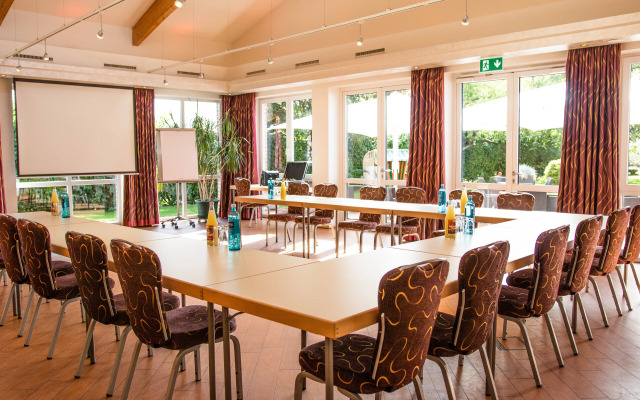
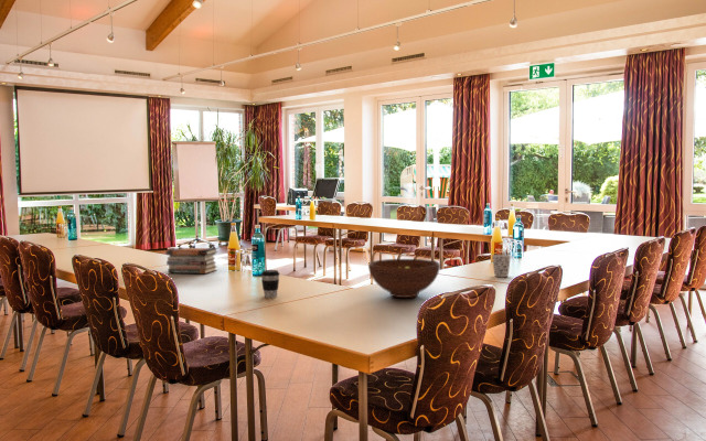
+ book stack [165,247,220,275]
+ fruit bowl [367,258,441,299]
+ cup [491,254,512,278]
+ coffee cup [260,269,280,299]
